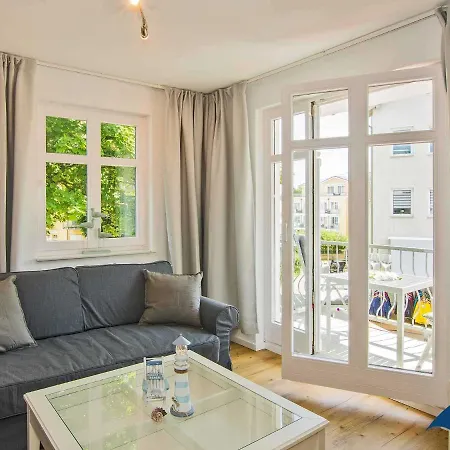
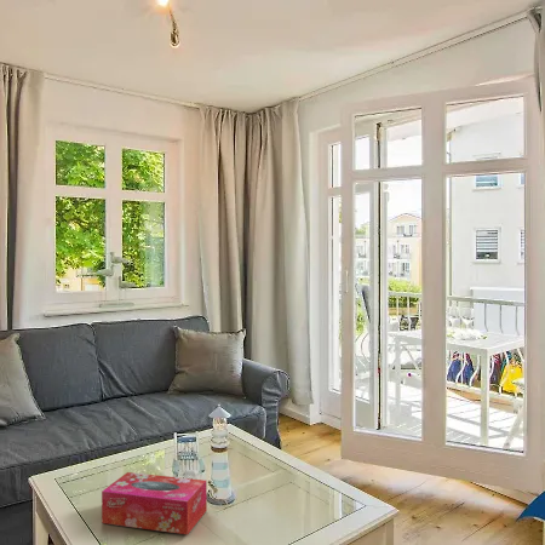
+ tissue box [101,471,208,535]
